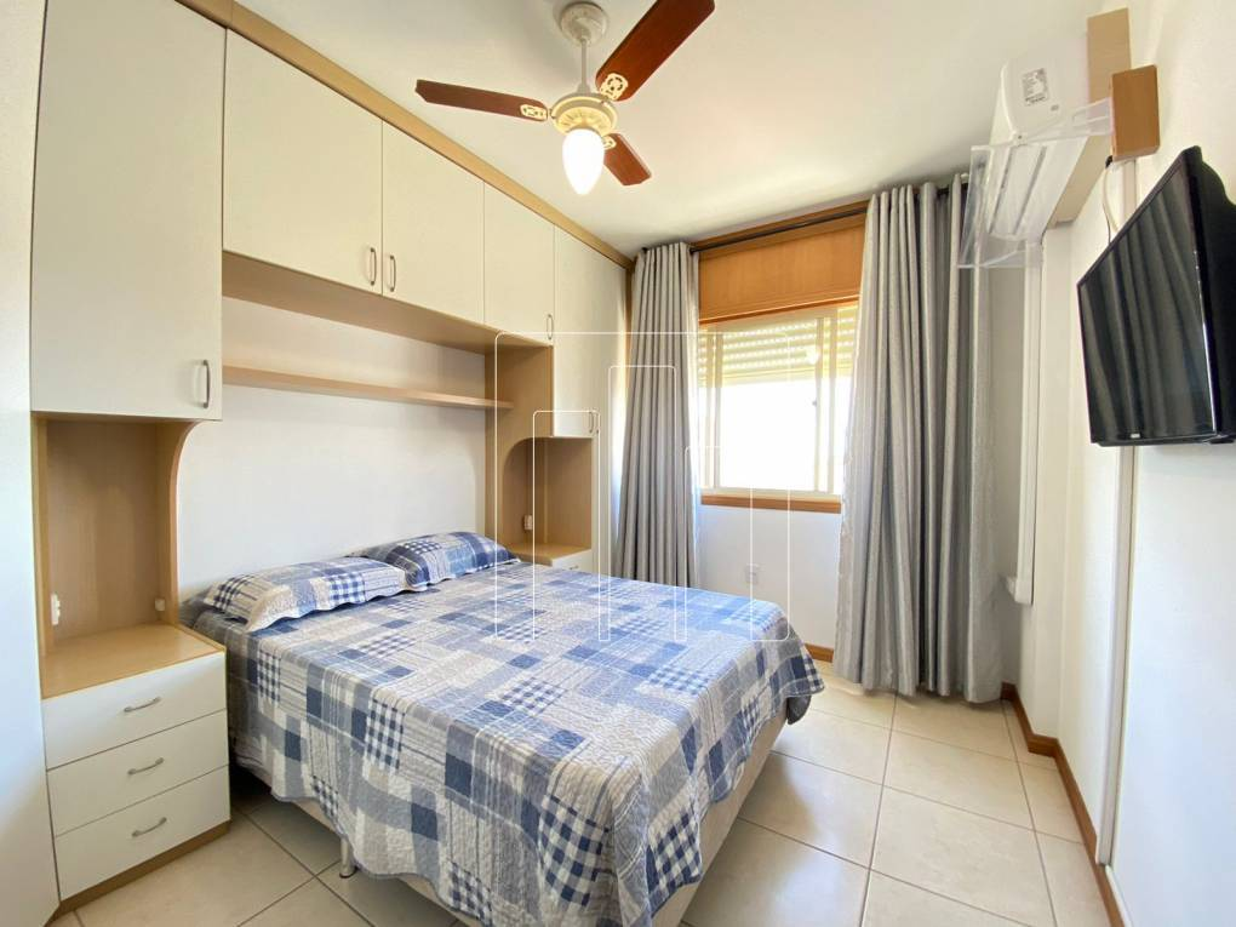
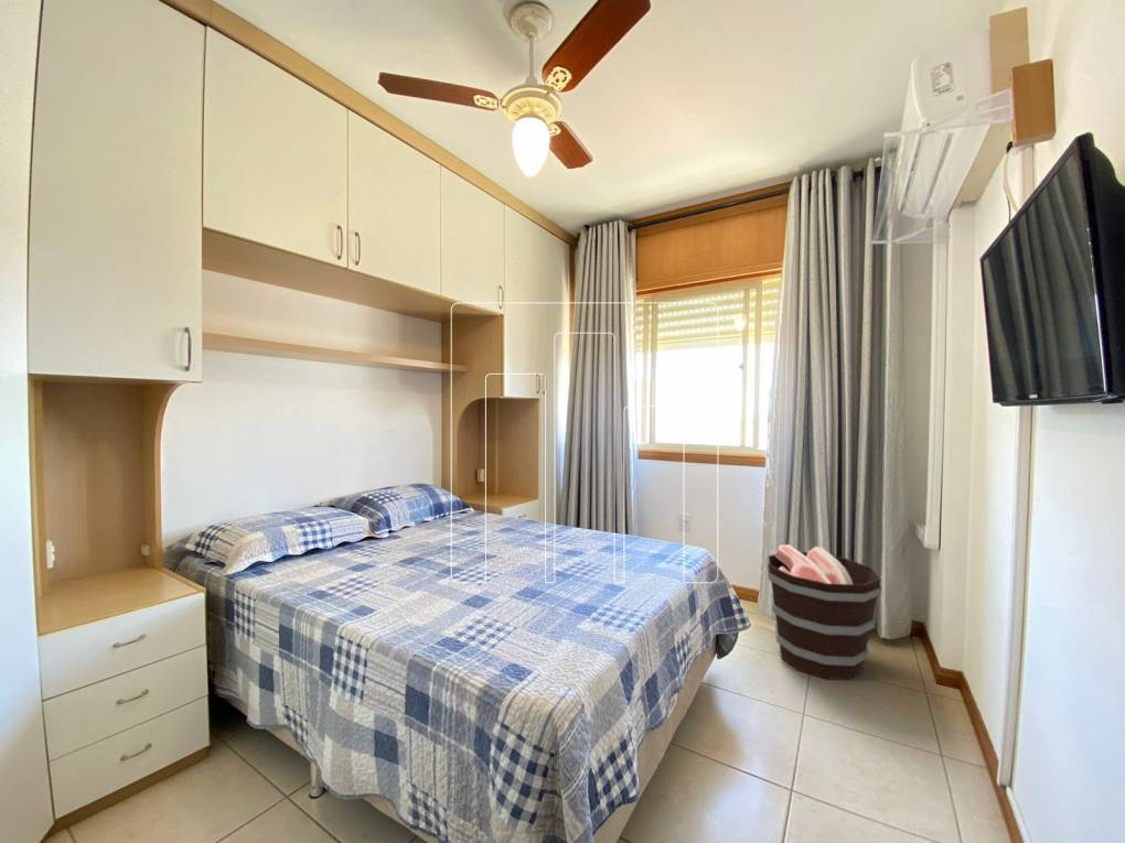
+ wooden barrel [765,543,883,681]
